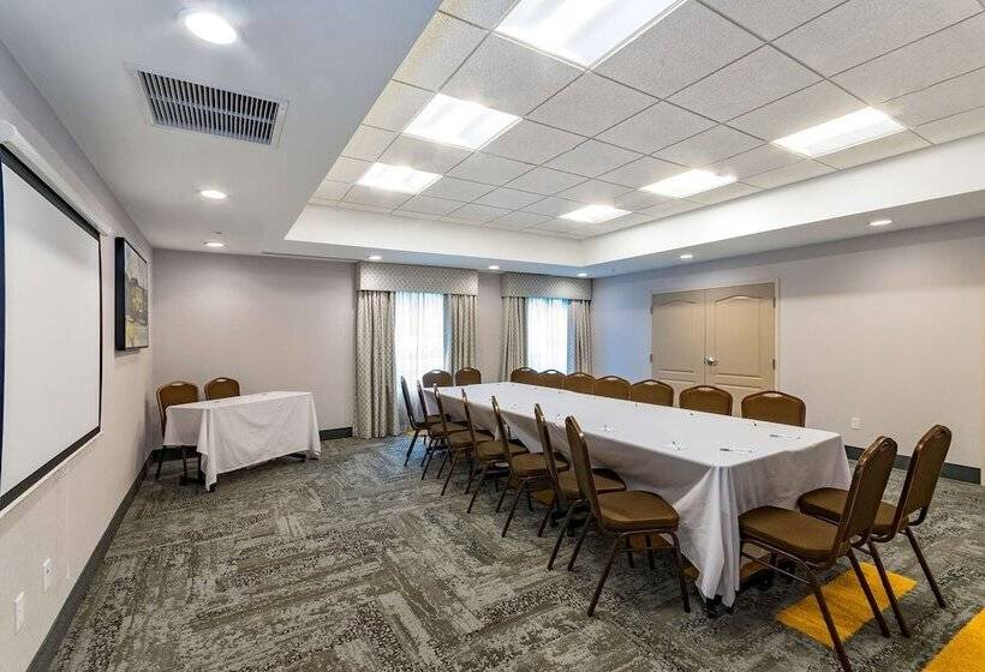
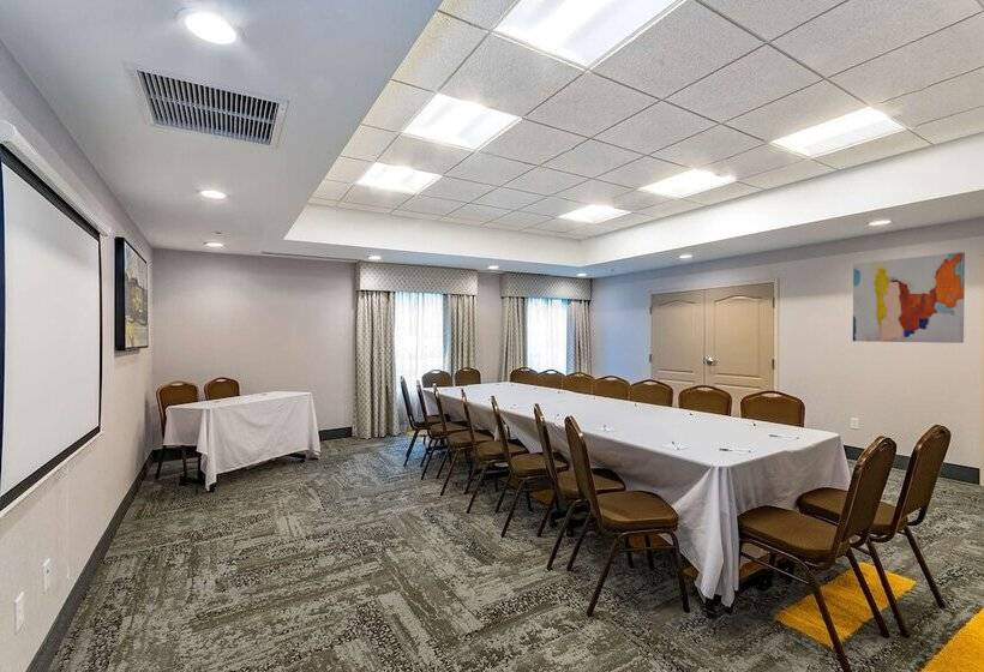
+ wall art [852,251,966,344]
